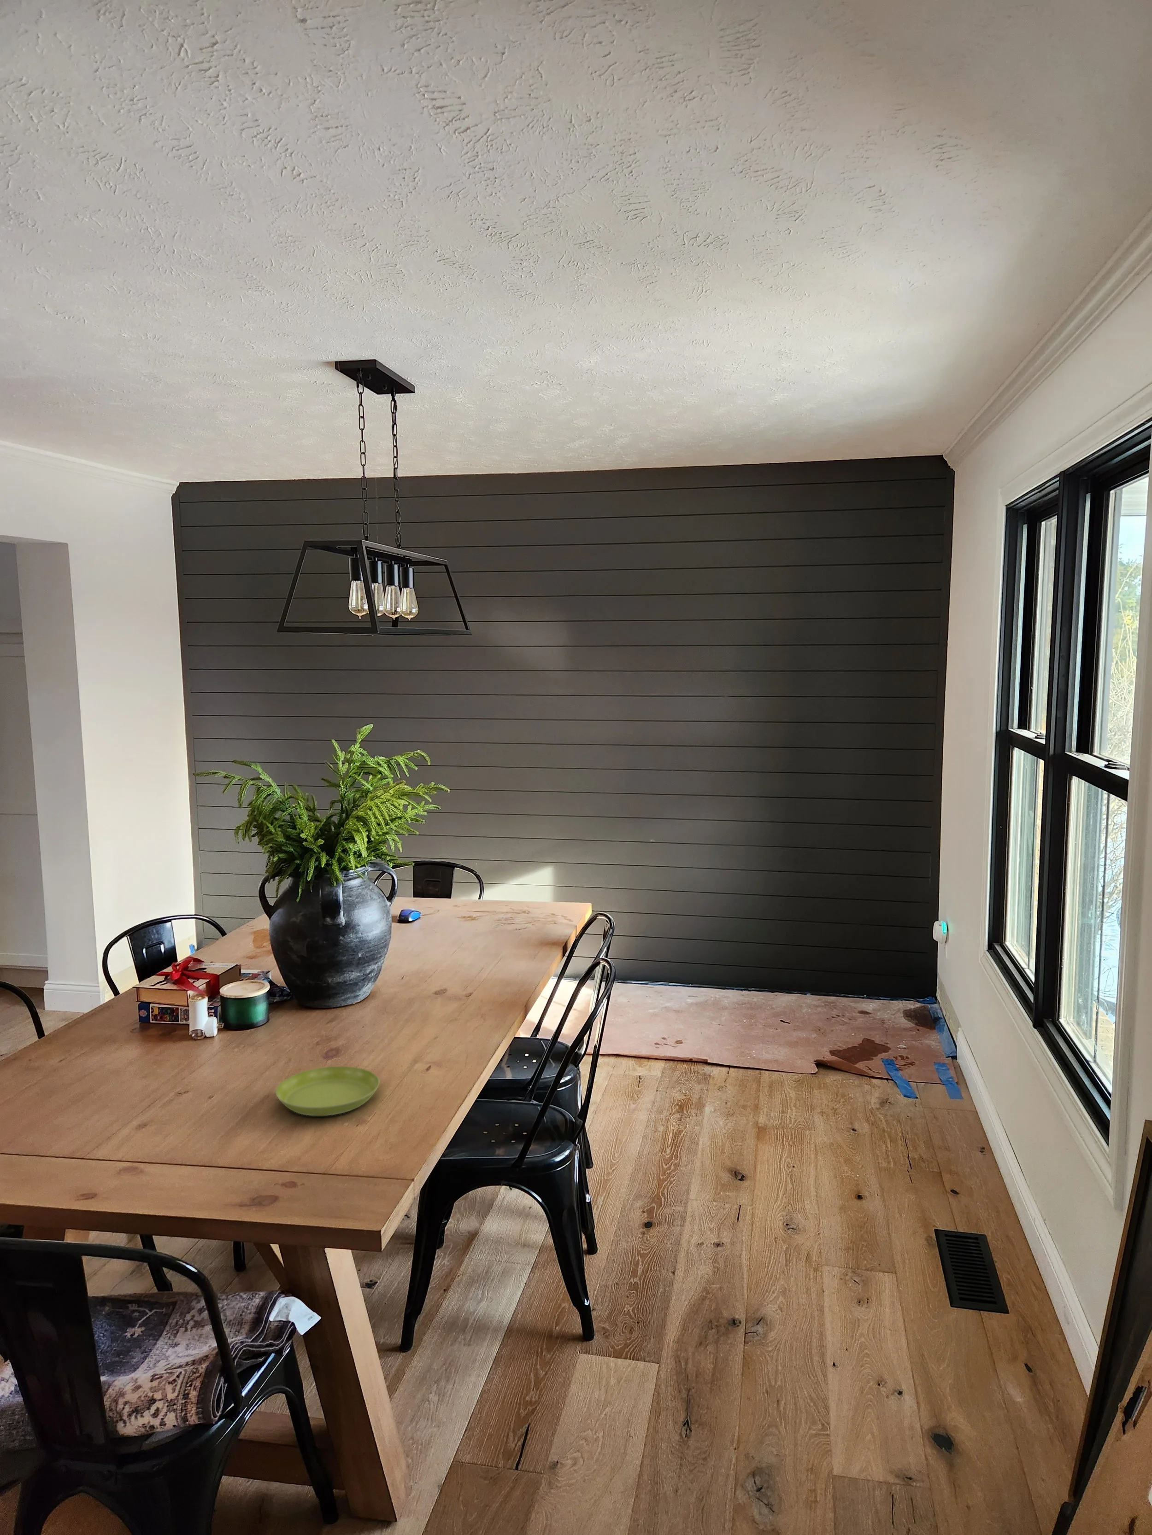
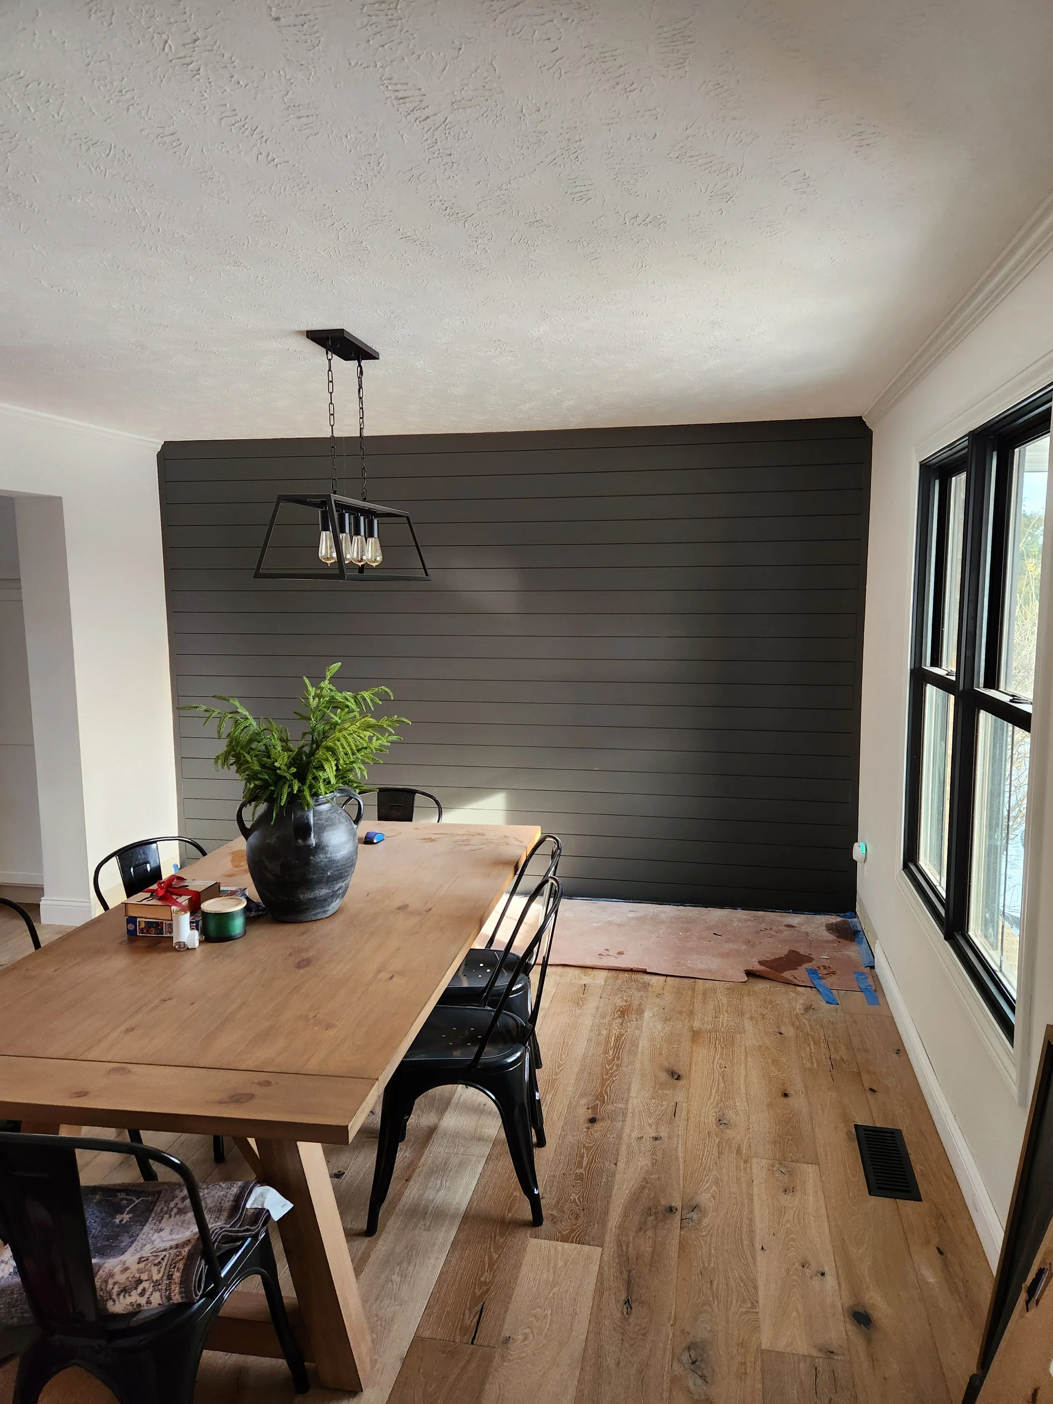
- saucer [275,1066,380,1116]
